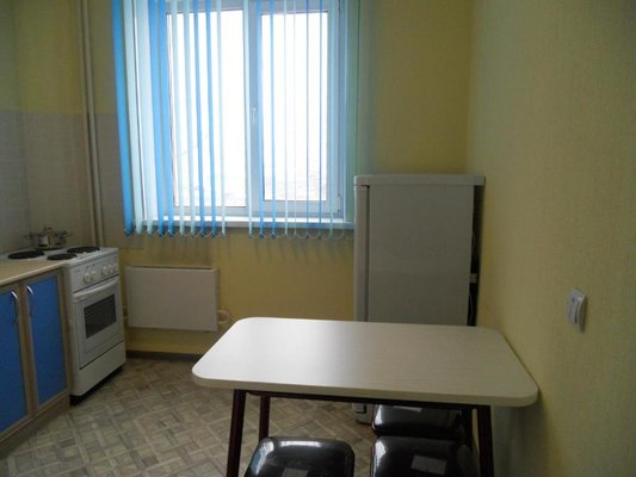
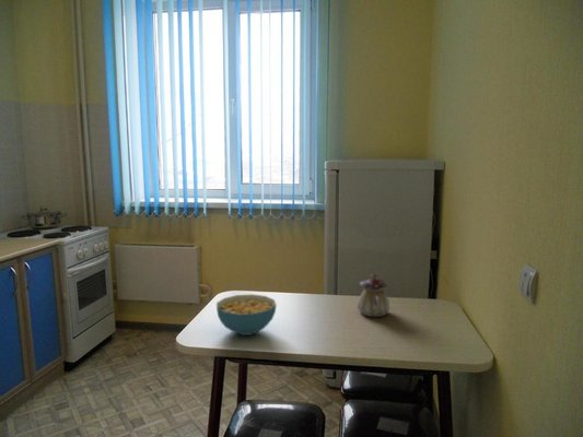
+ cereal bowl [215,293,278,336]
+ teapot [355,273,390,318]
